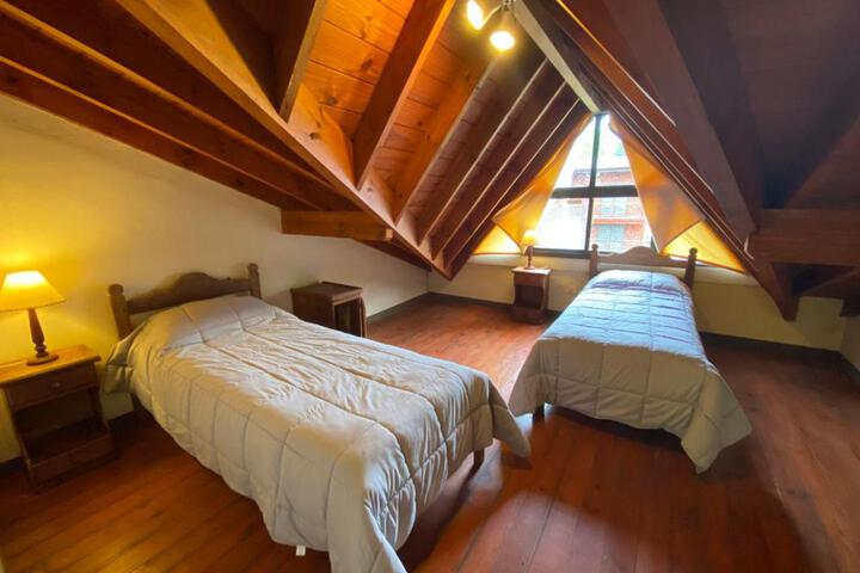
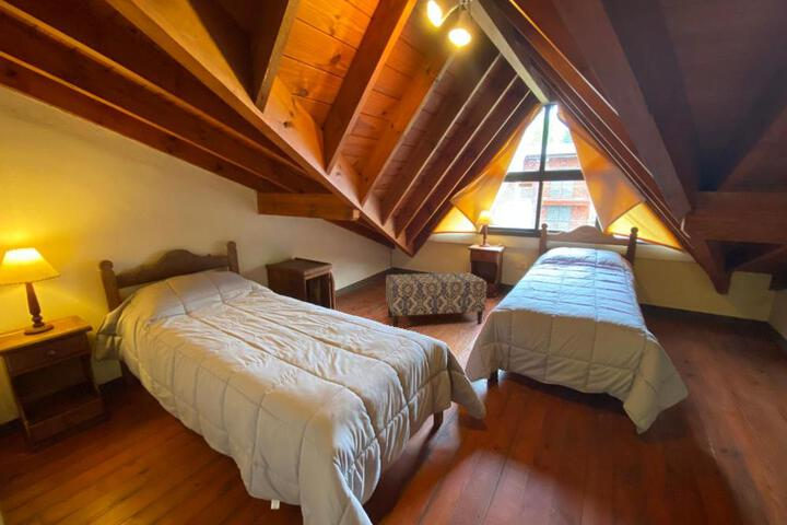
+ bench [385,271,488,328]
